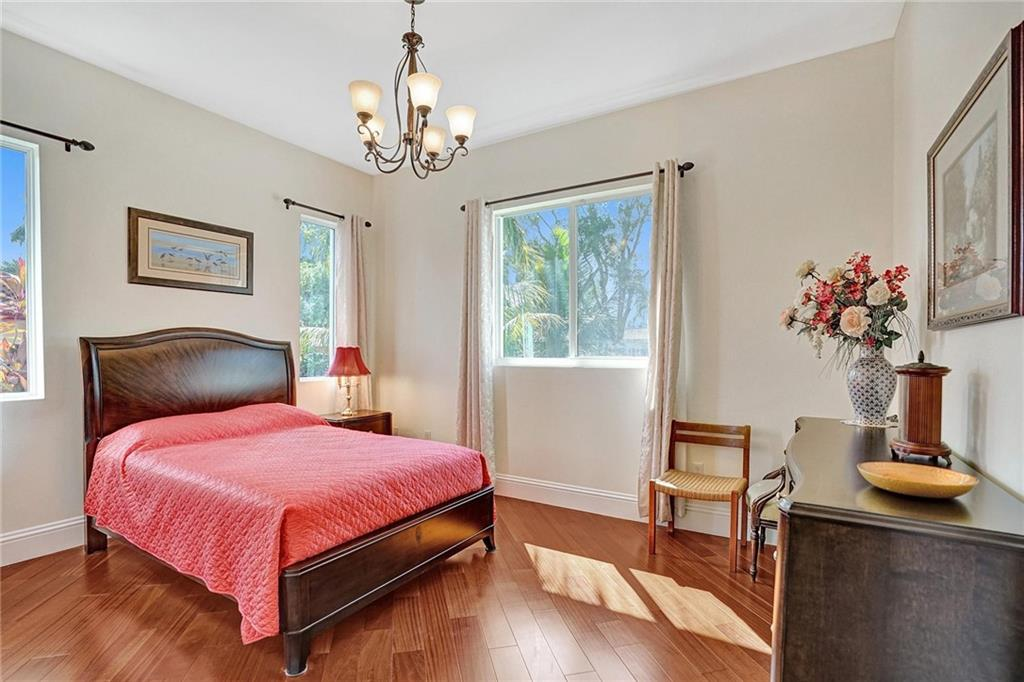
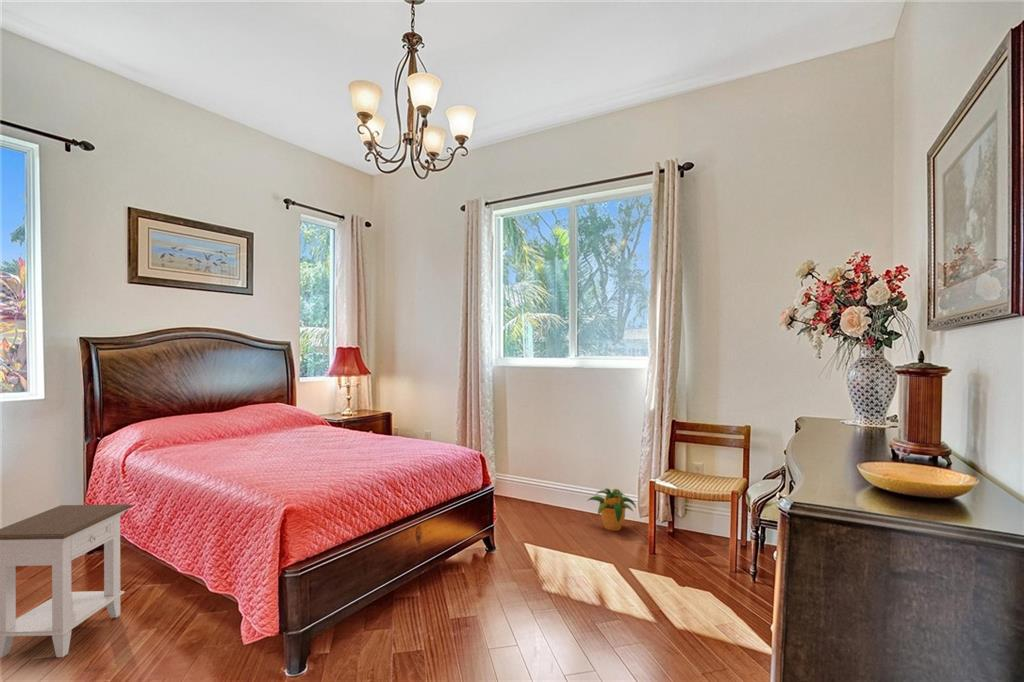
+ potted plant [587,487,637,532]
+ nightstand [0,503,133,659]
